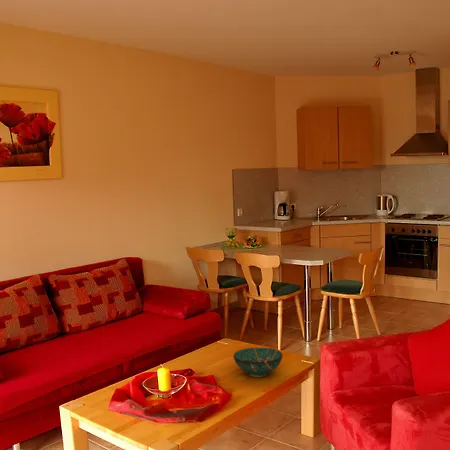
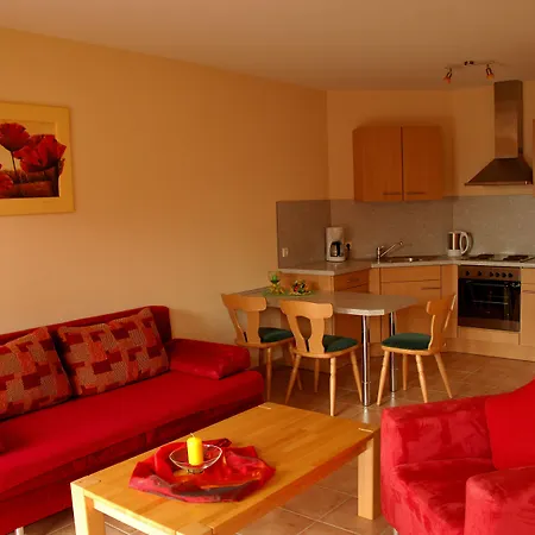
- decorative bowl [232,347,284,378]
